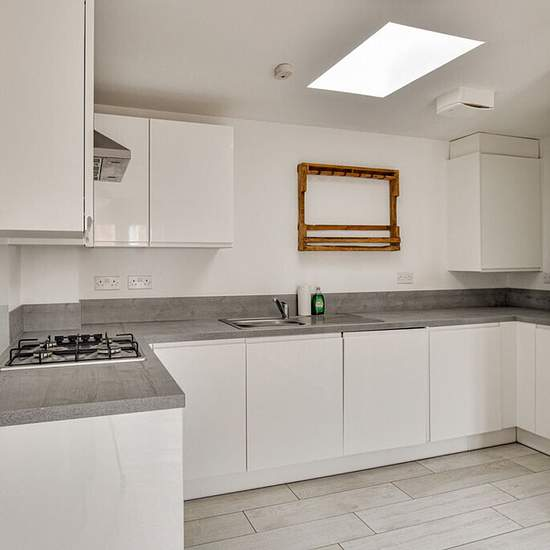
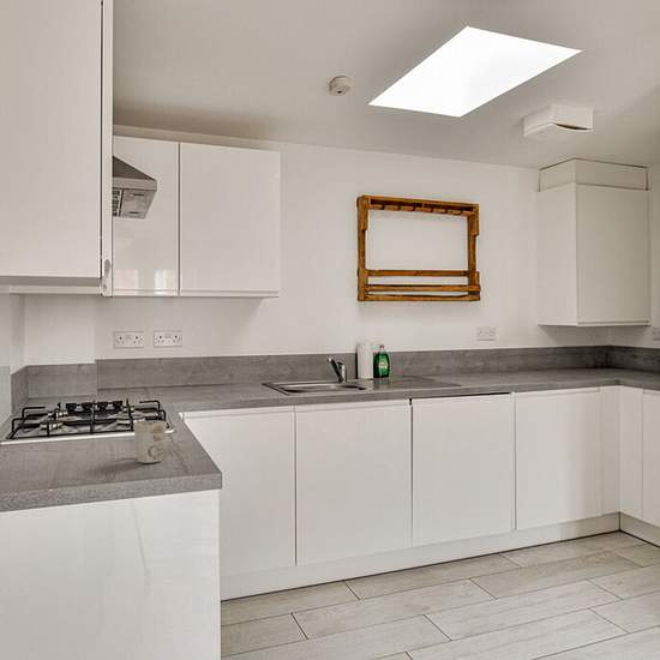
+ mug [132,419,168,464]
